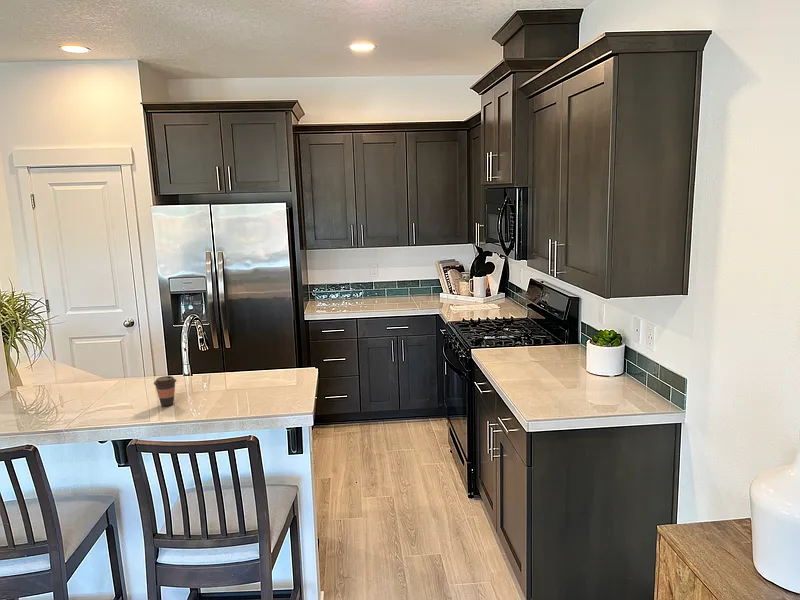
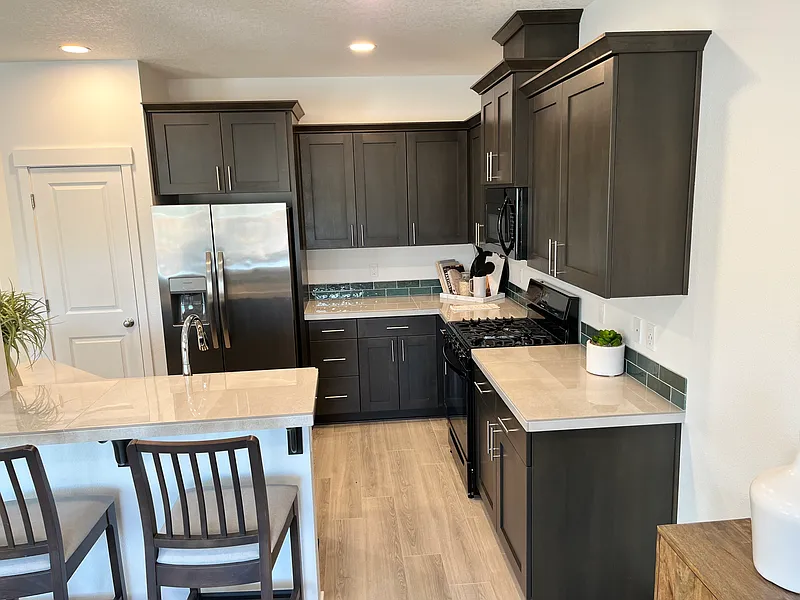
- coffee cup [153,375,177,407]
